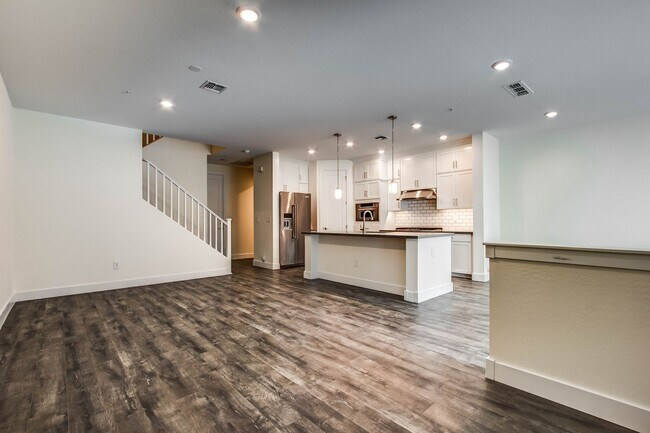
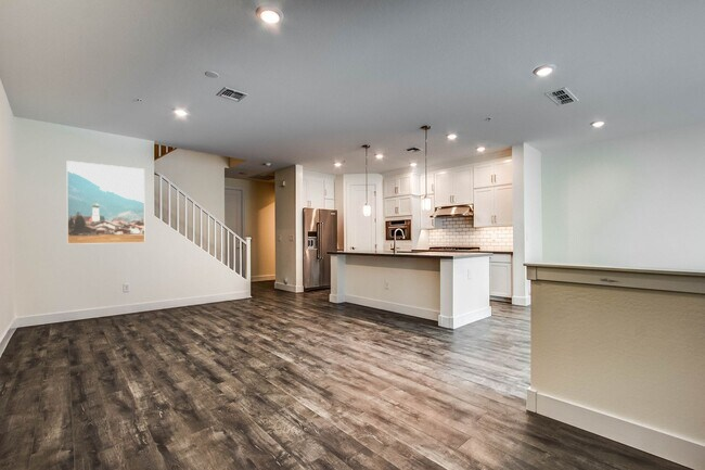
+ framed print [66,160,146,245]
